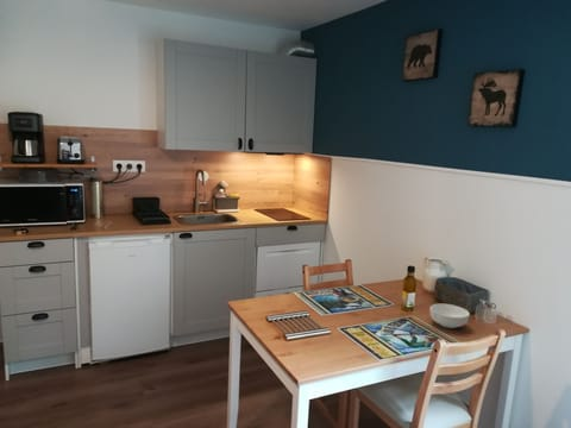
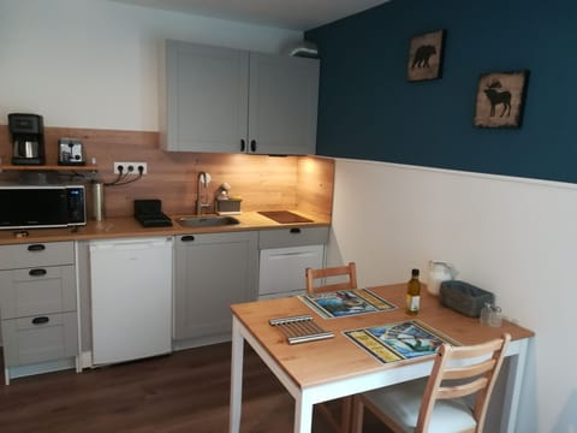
- cereal bowl [428,303,471,329]
